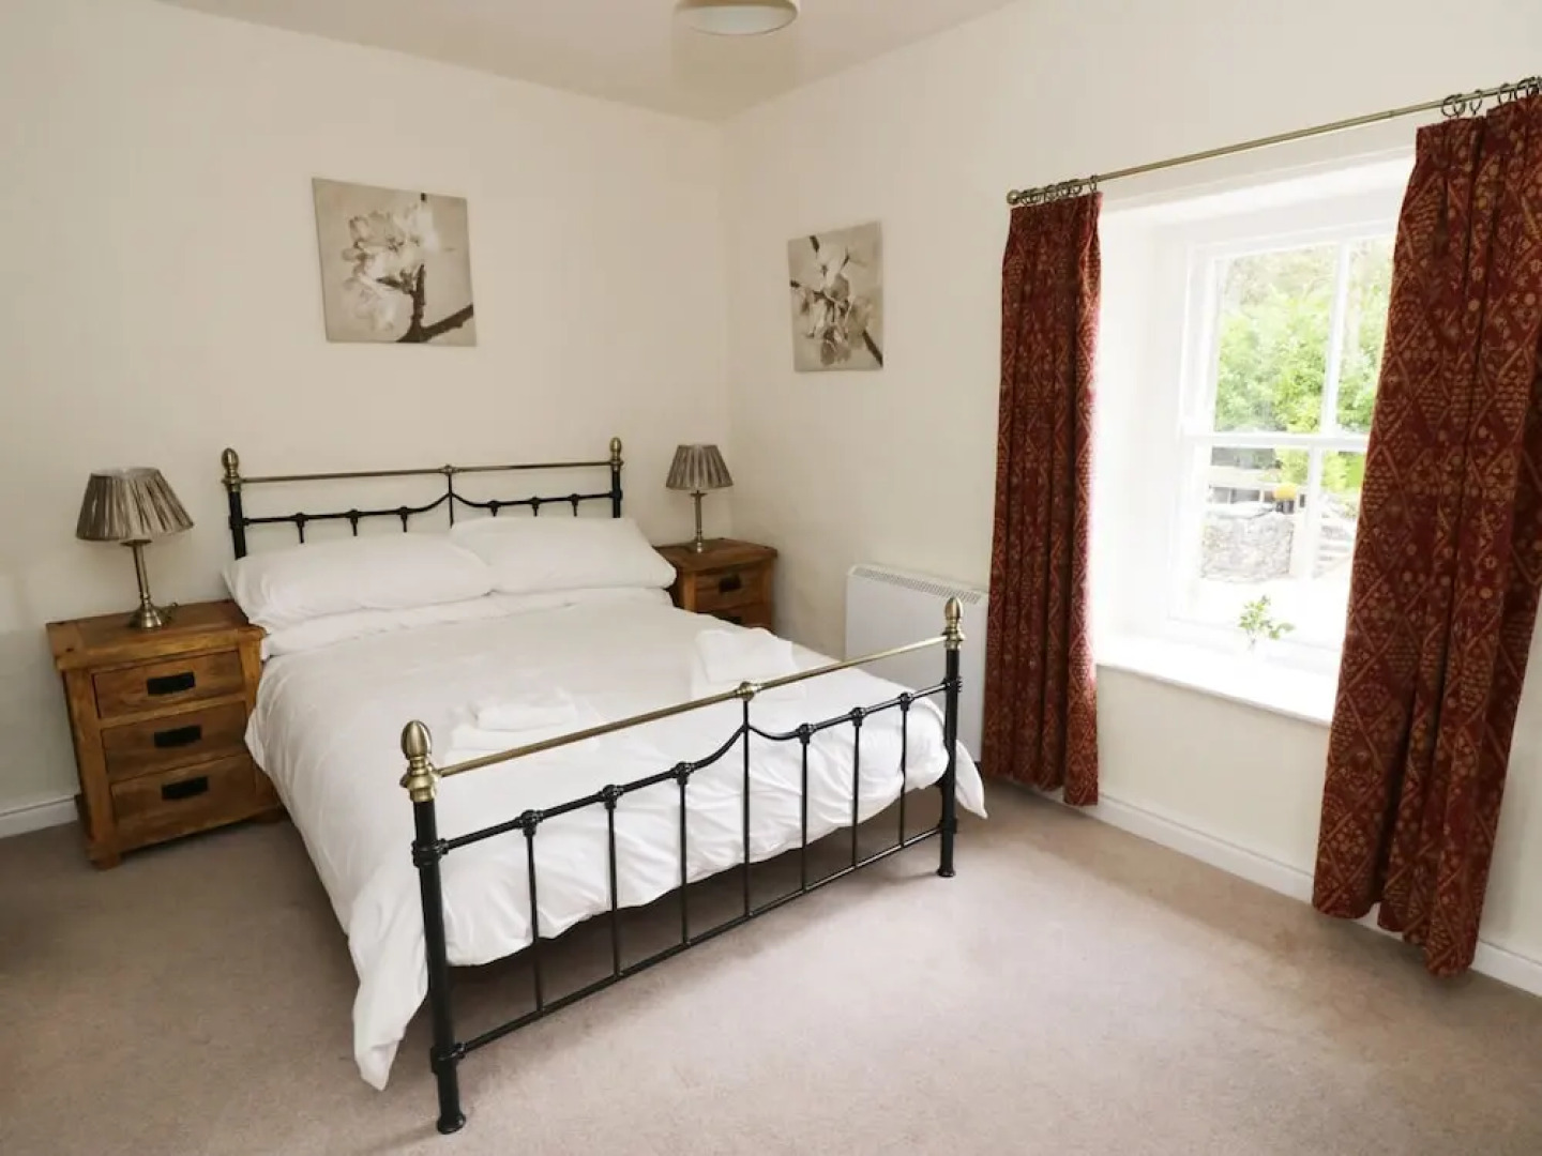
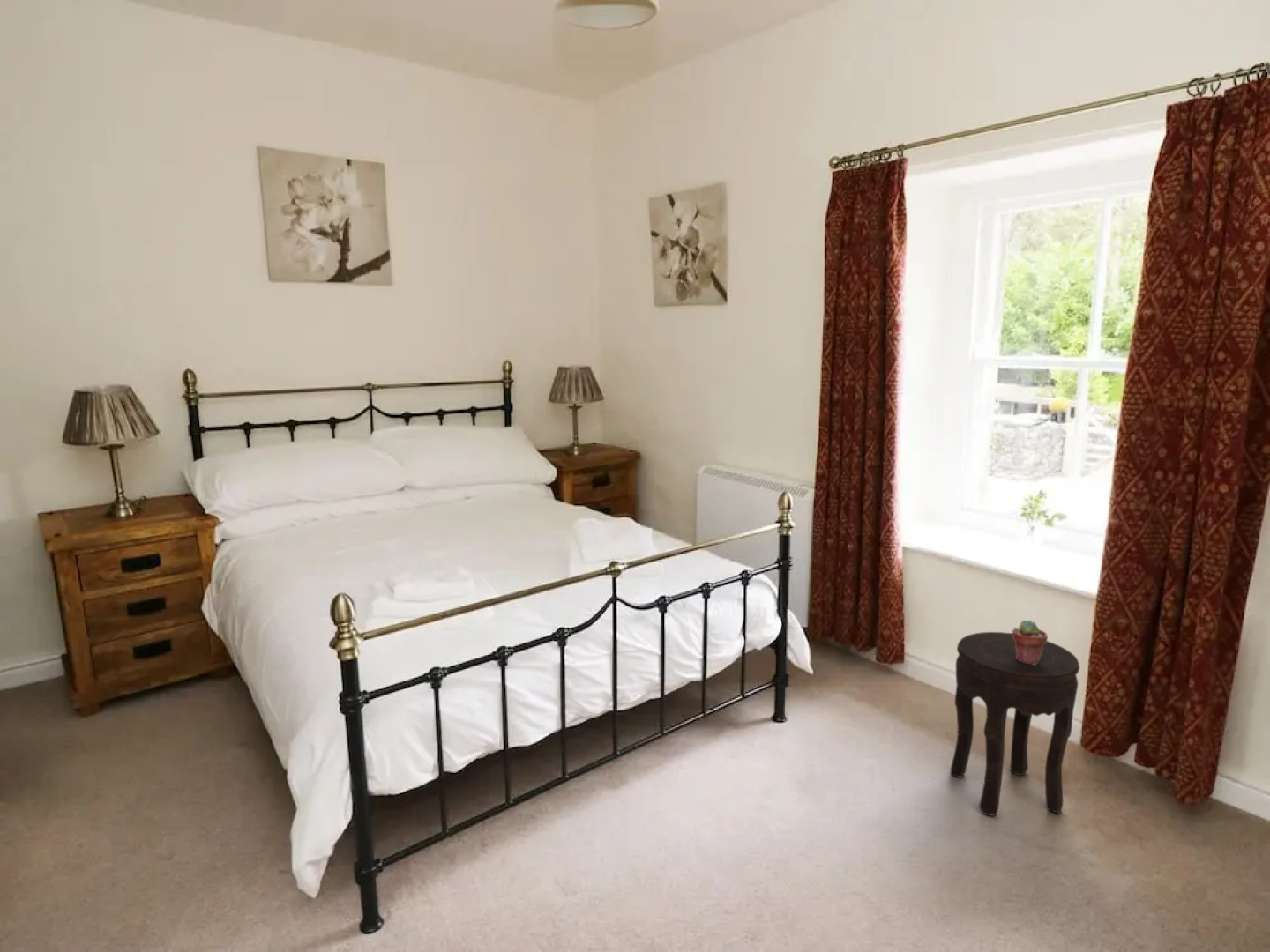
+ potted succulent [1012,620,1049,665]
+ side table [949,631,1080,817]
